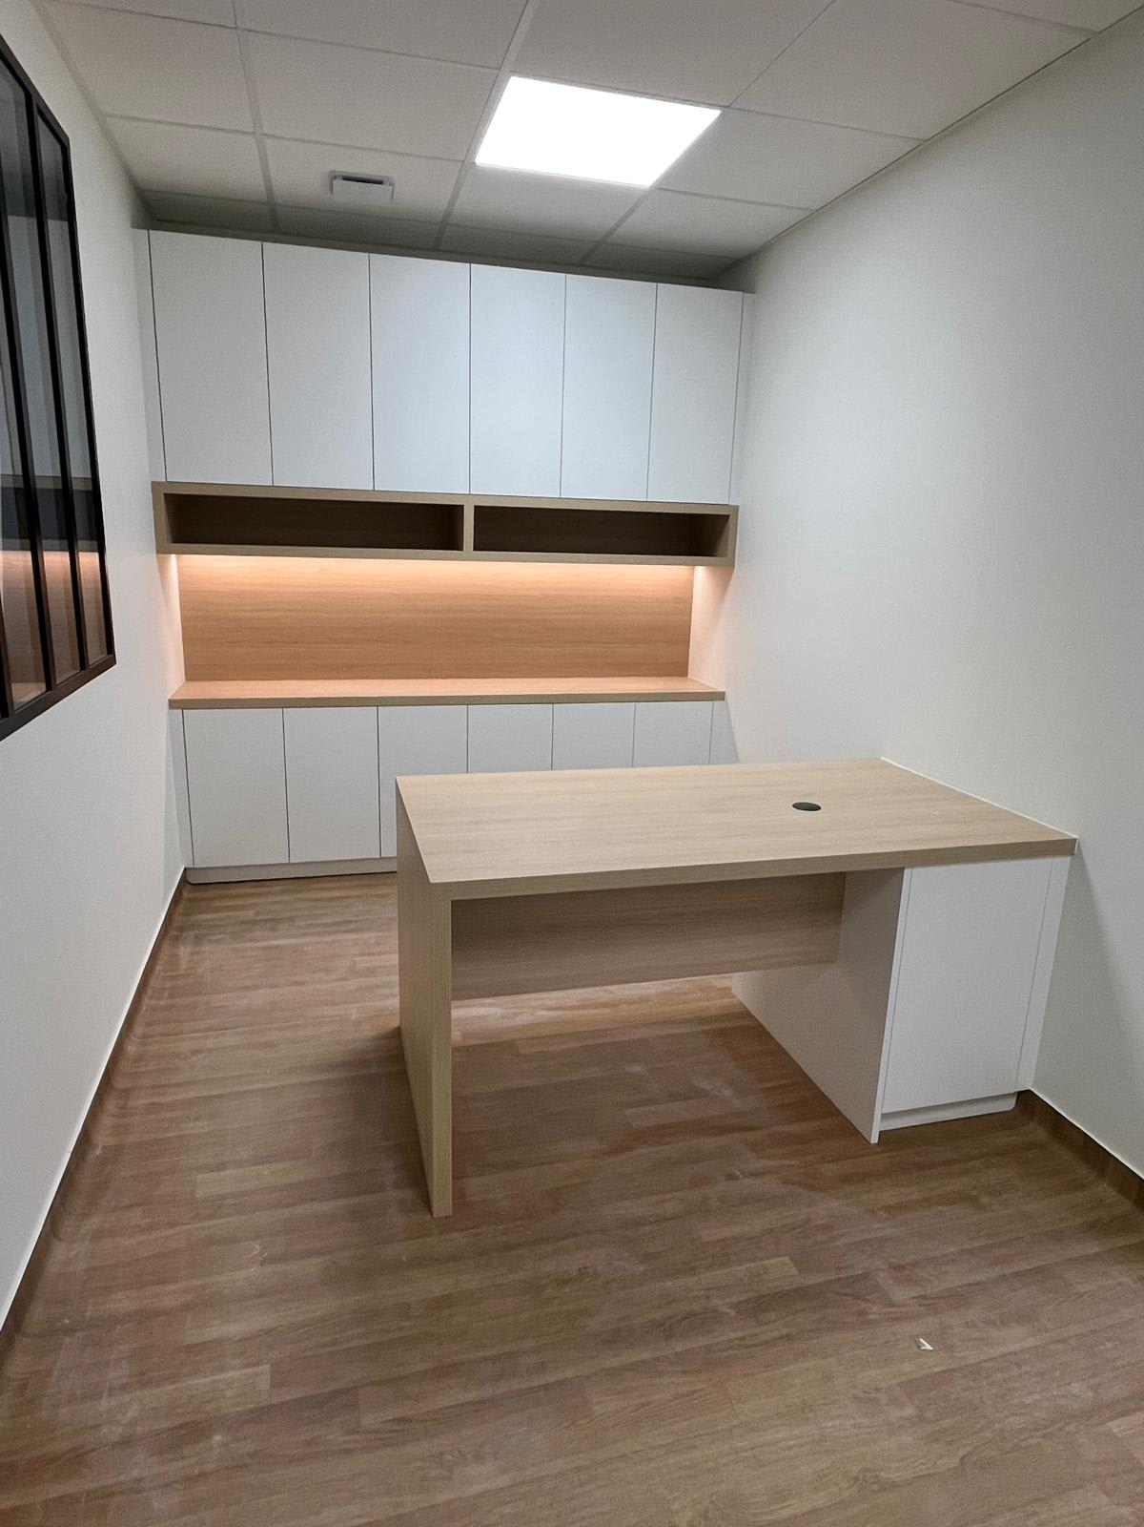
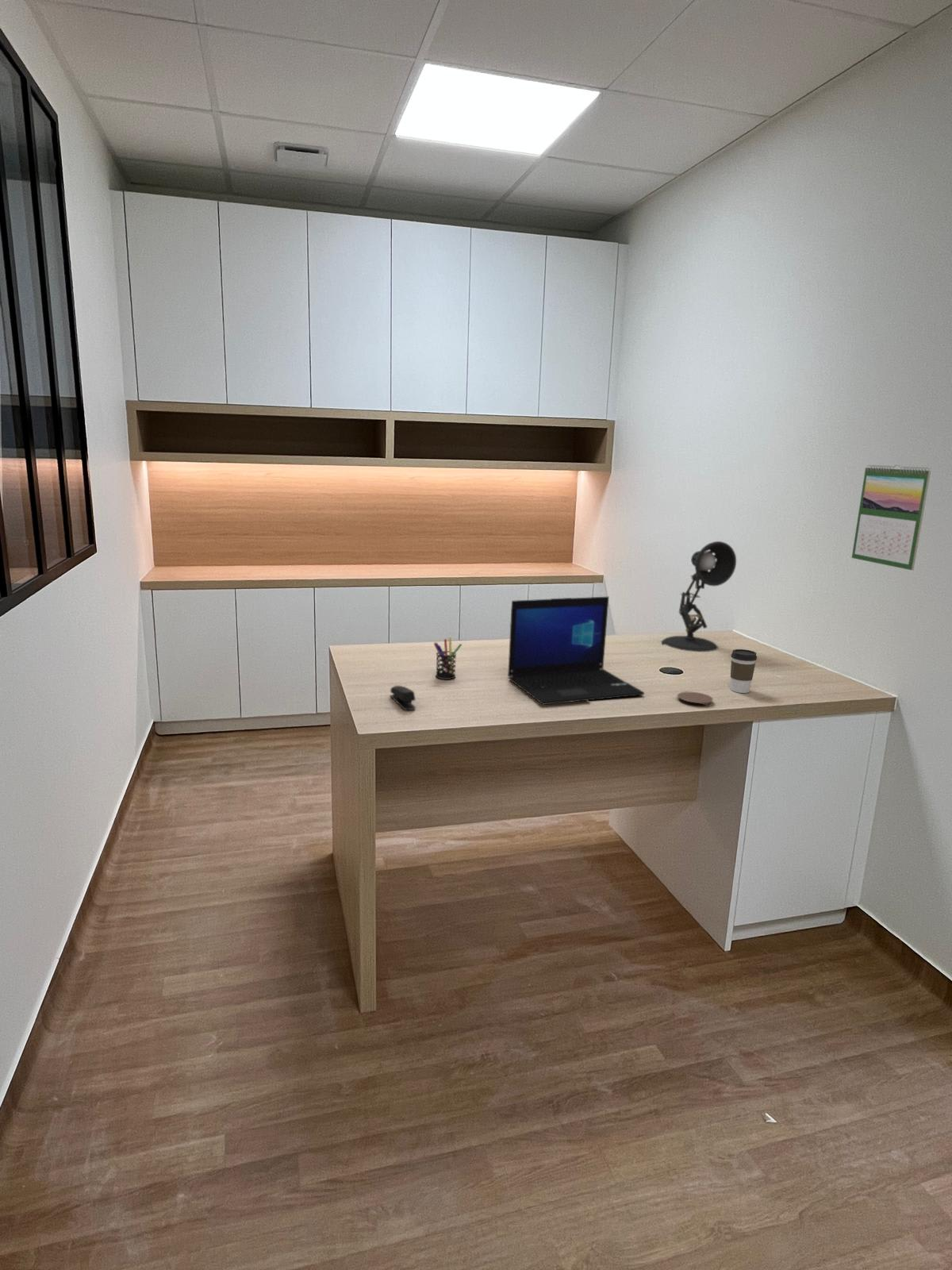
+ pen holder [433,637,463,680]
+ laptop [507,596,645,706]
+ calendar [851,464,931,571]
+ coffee cup [730,648,758,694]
+ stapler [390,685,417,710]
+ coaster [677,691,714,708]
+ desk lamp [661,541,737,652]
